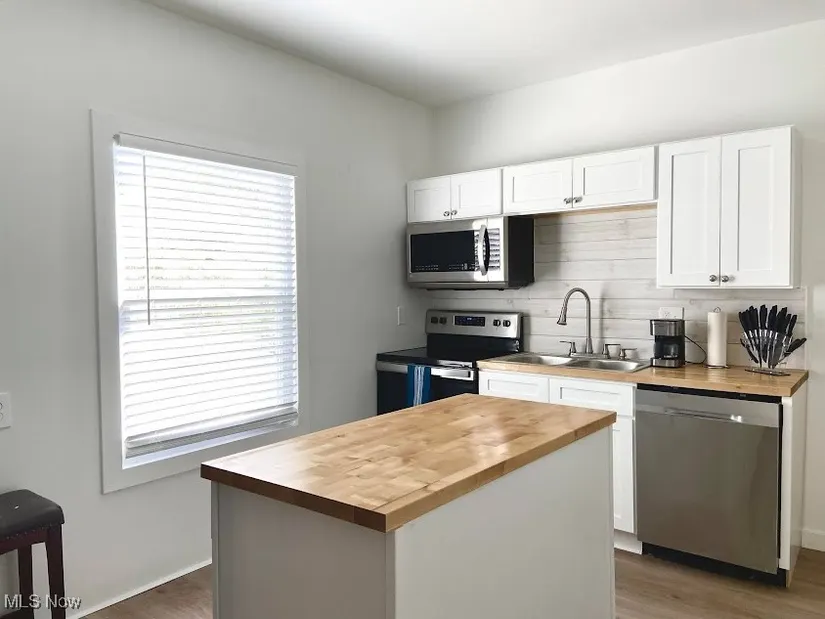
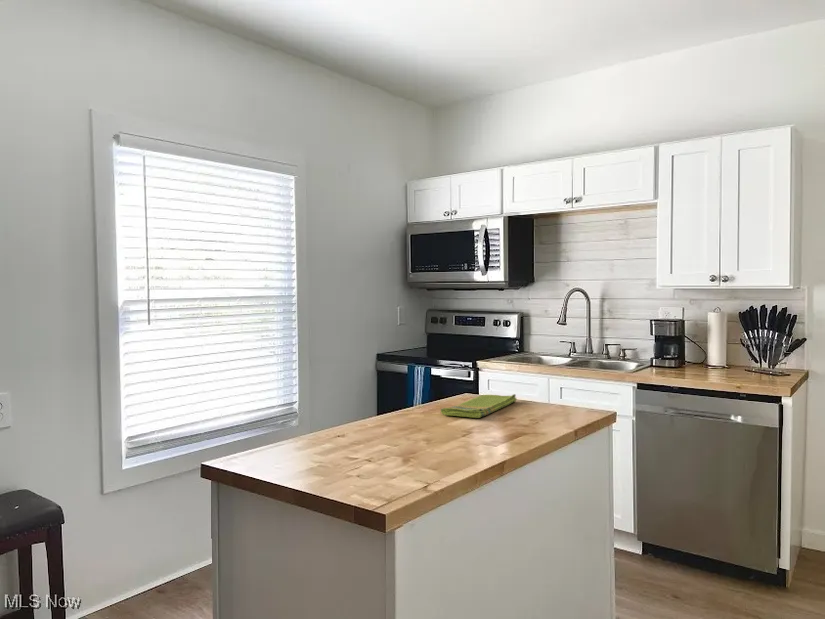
+ dish towel [440,393,517,419]
